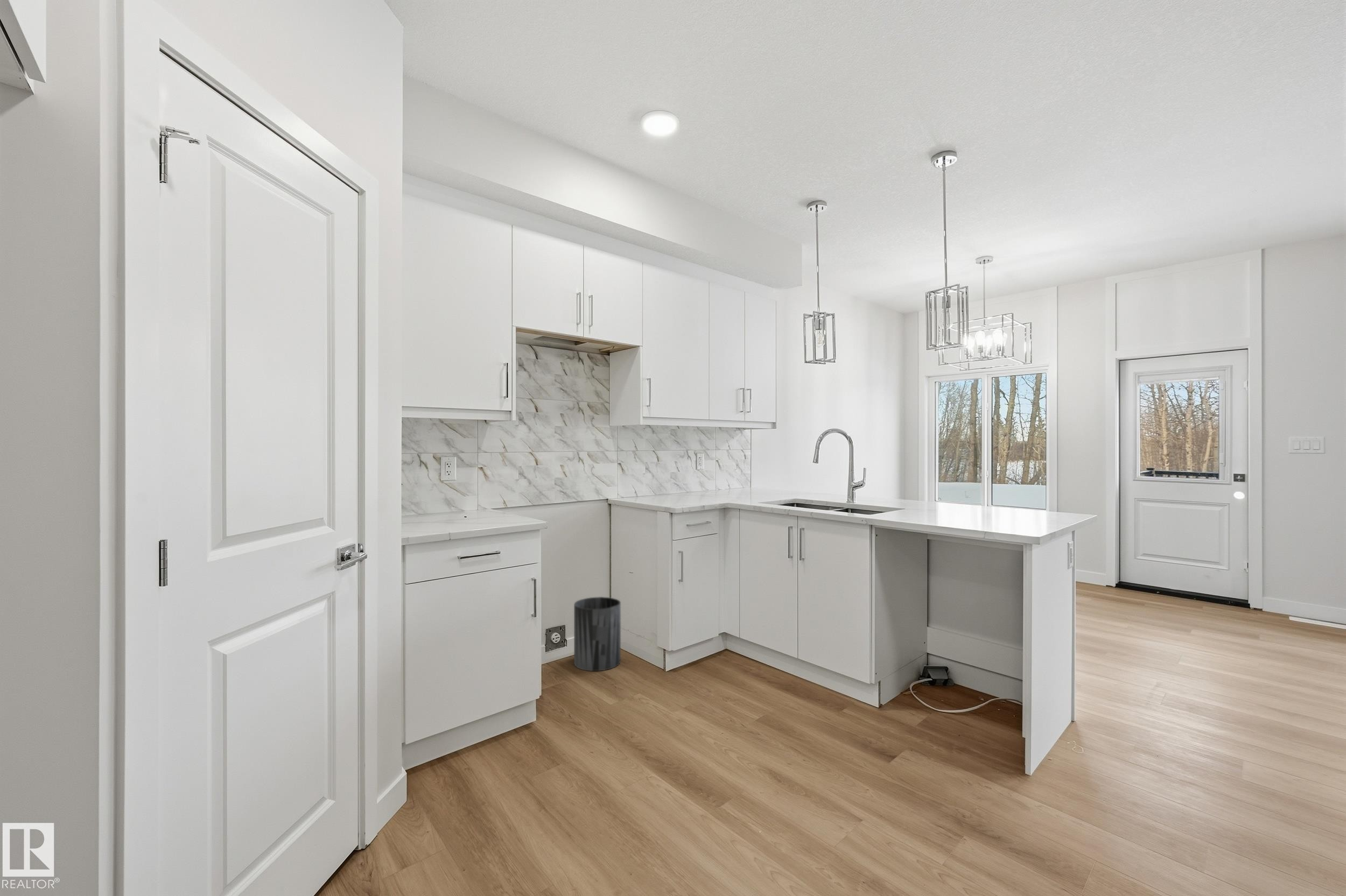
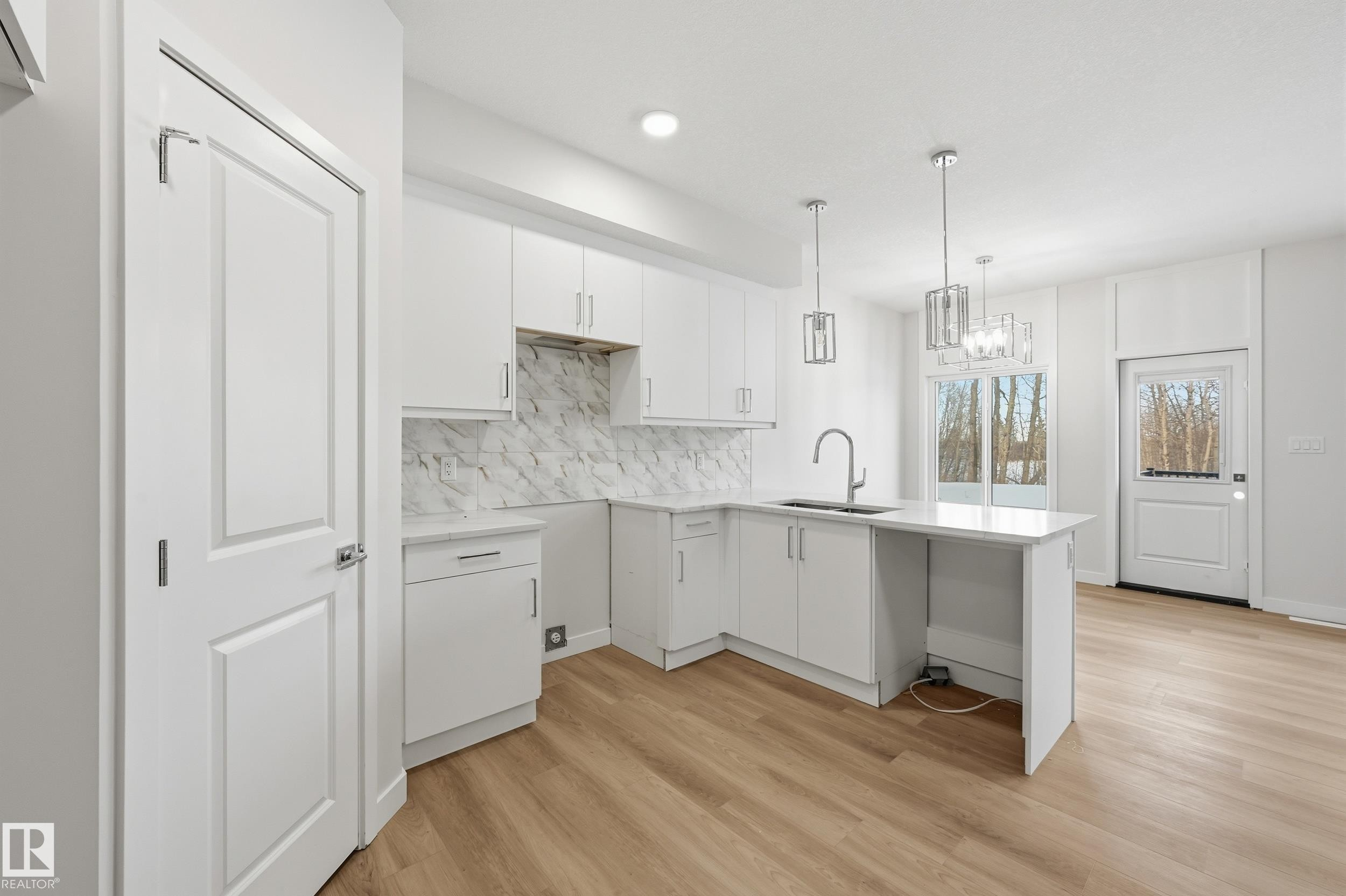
- trash can [573,596,621,672]
